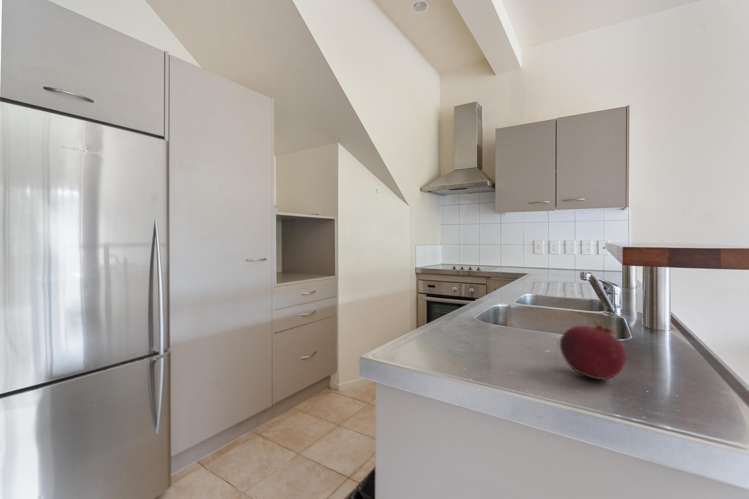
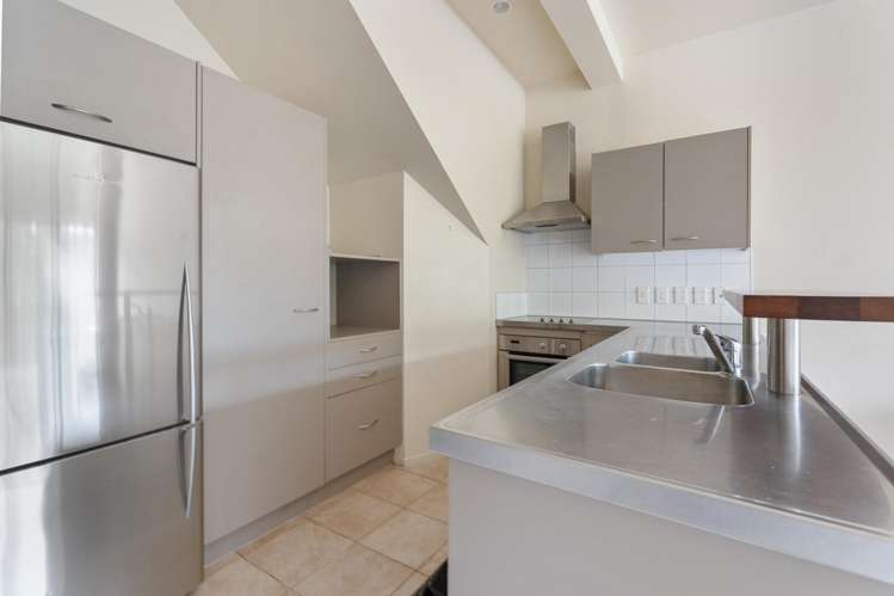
- fruit [559,319,627,381]
